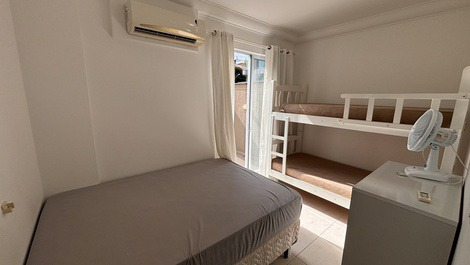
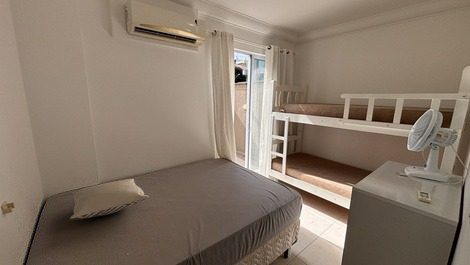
+ pillow [69,178,150,221]
